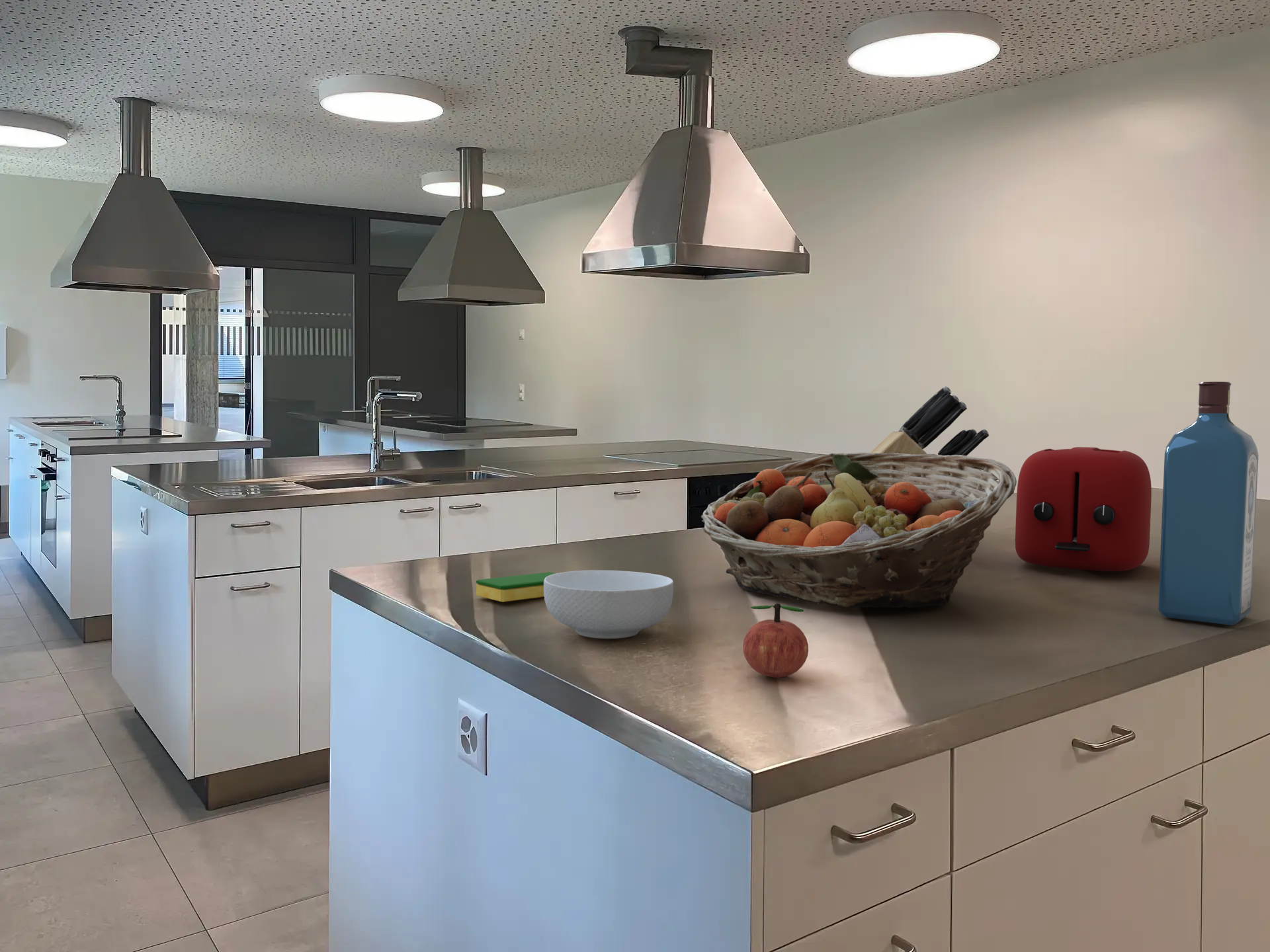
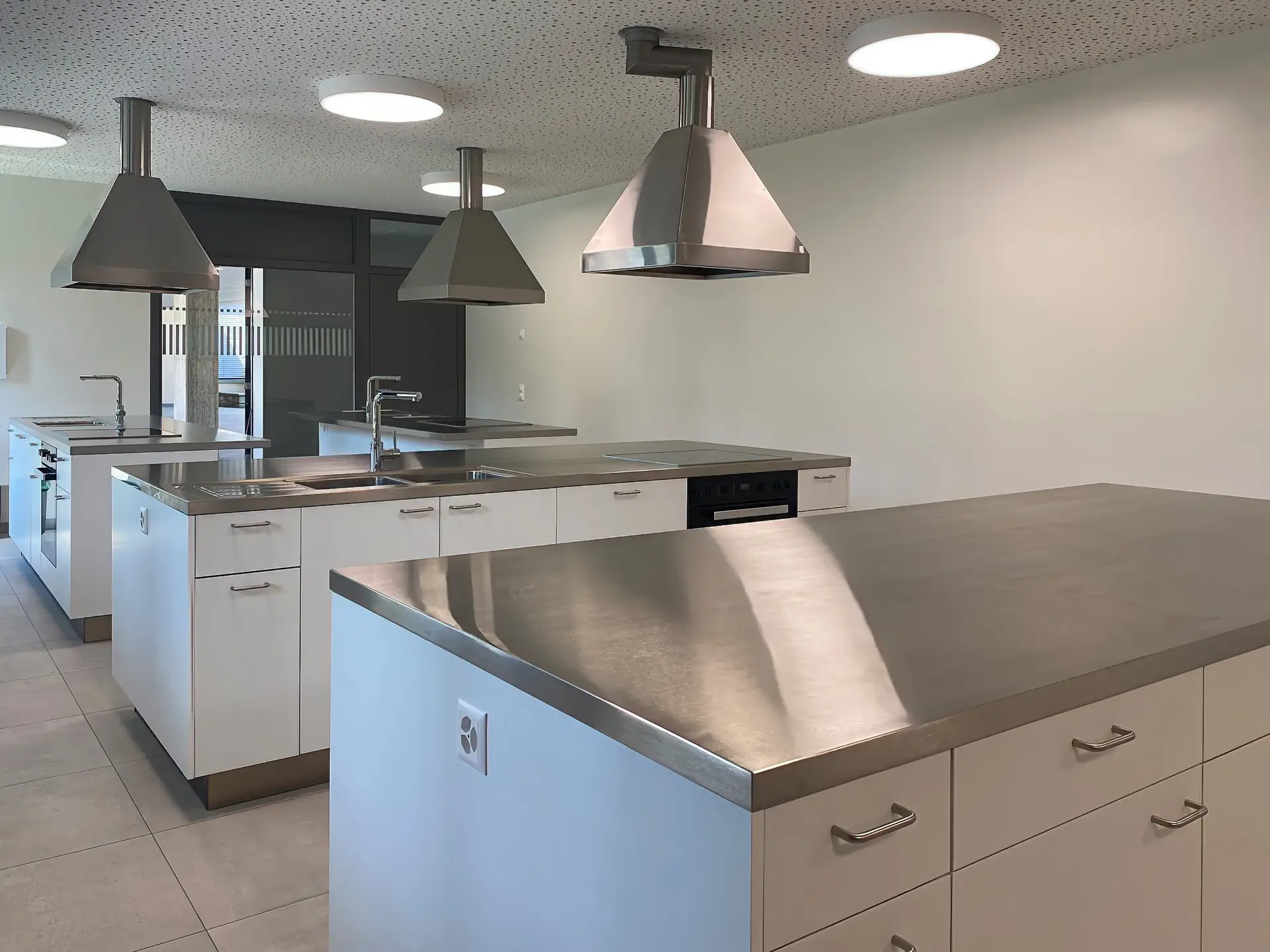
- liquor [1158,381,1259,626]
- cereal bowl [544,570,674,639]
- fruit basket [700,452,1017,609]
- knife block [870,385,990,469]
- dish sponge [476,571,556,603]
- apple [742,602,809,678]
- toaster [1015,446,1152,572]
